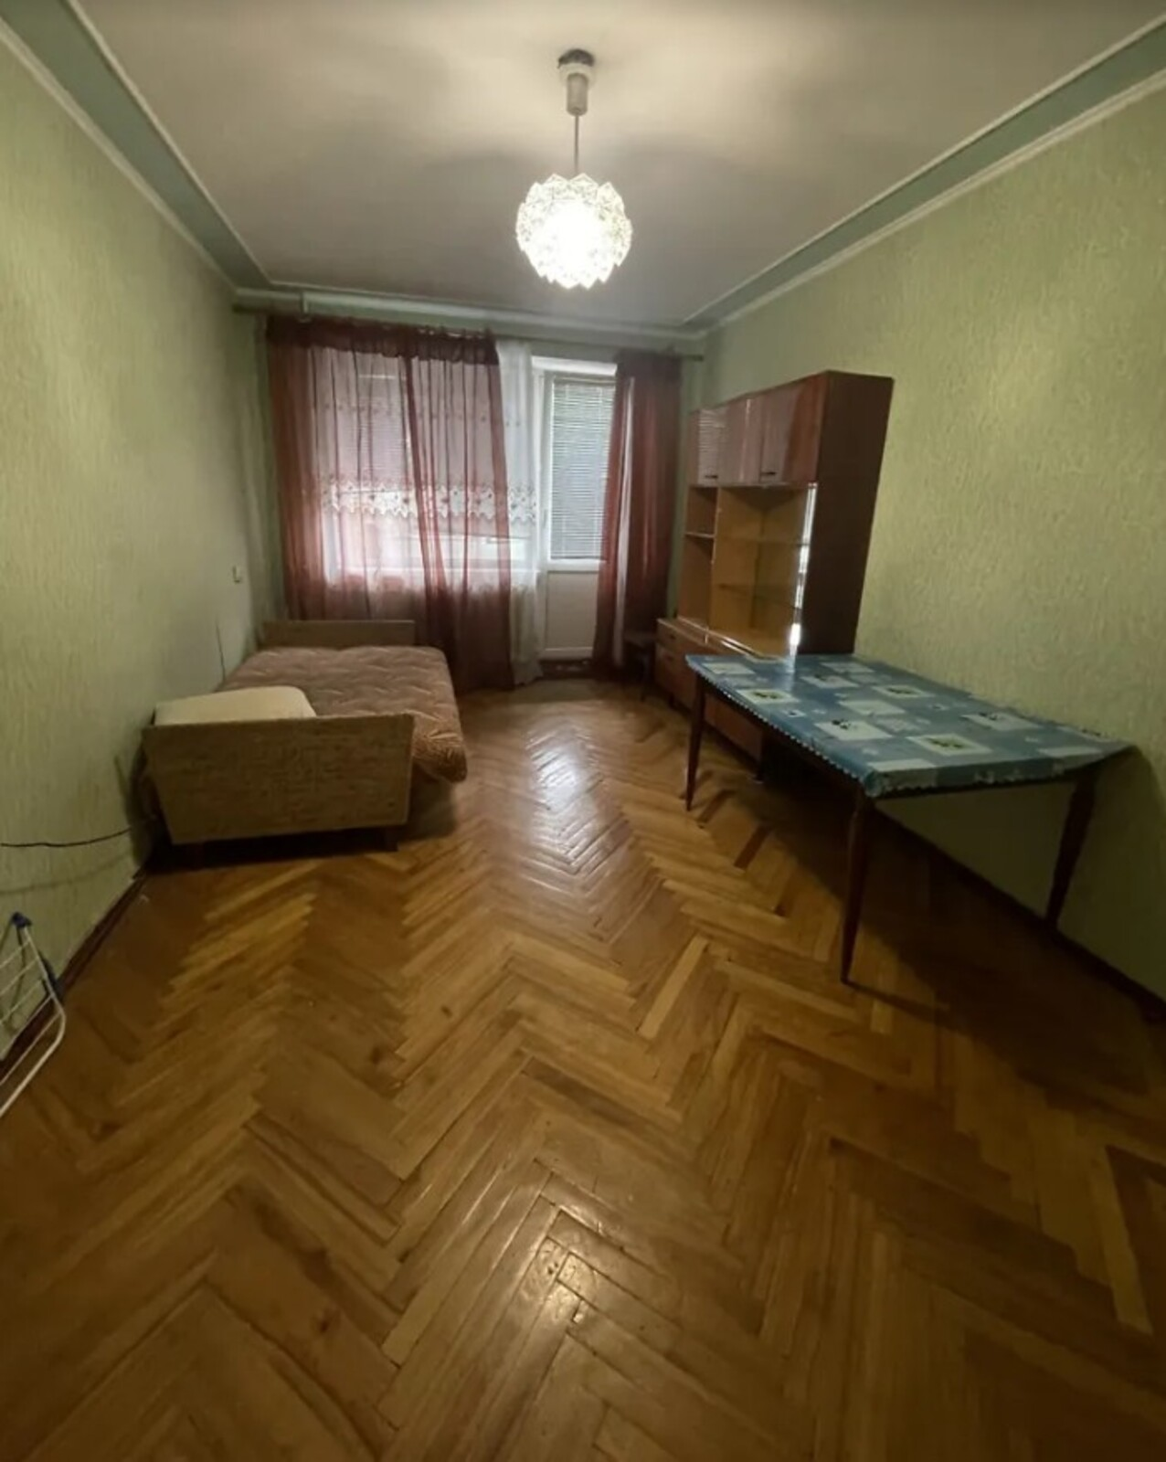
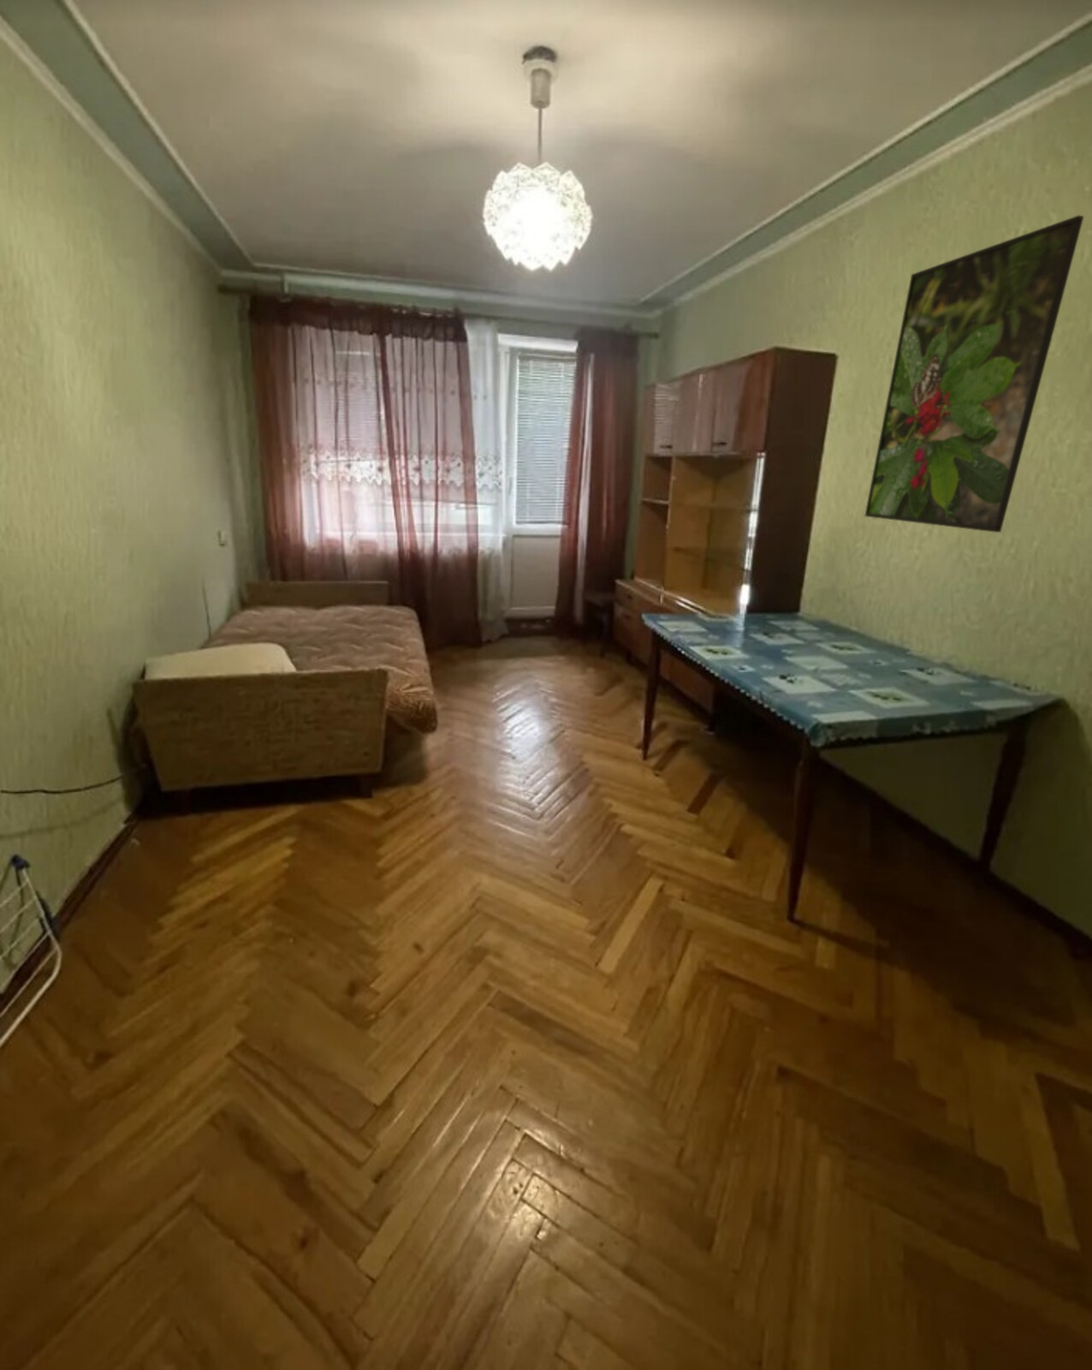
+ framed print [864,214,1084,534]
